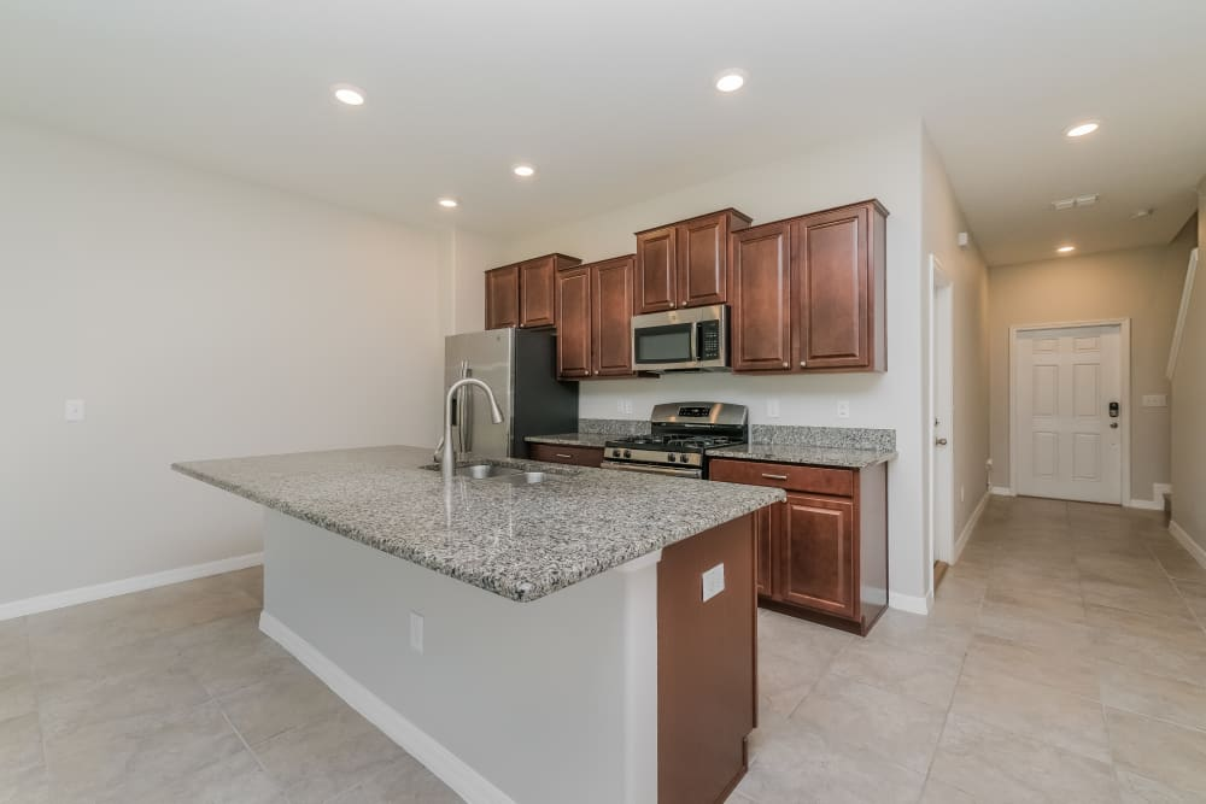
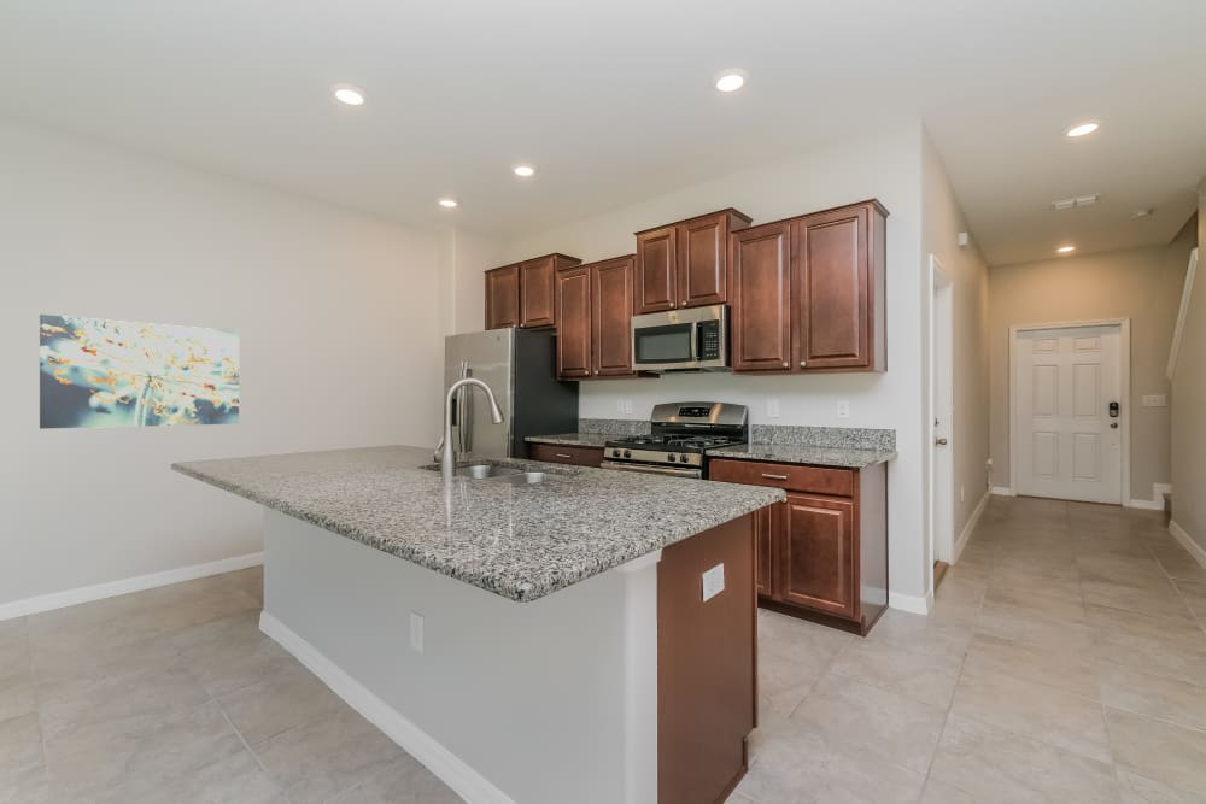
+ wall art [39,313,240,430]
